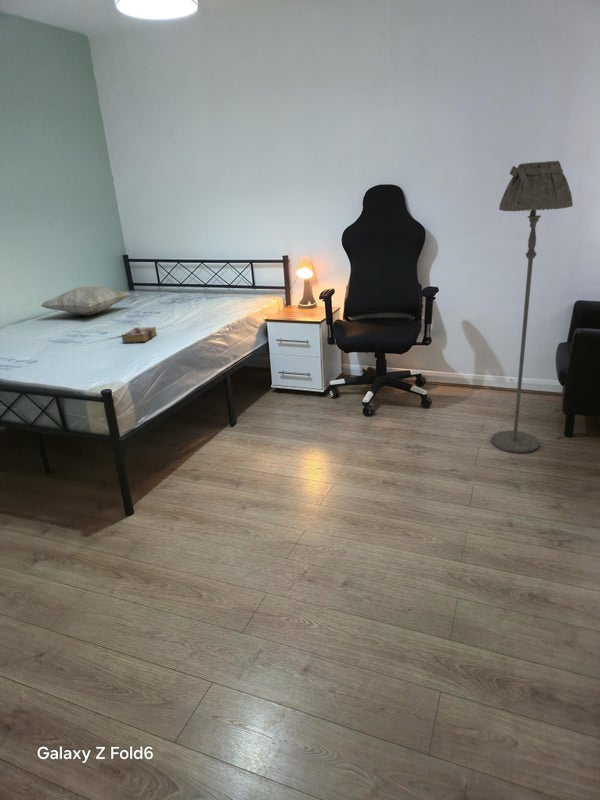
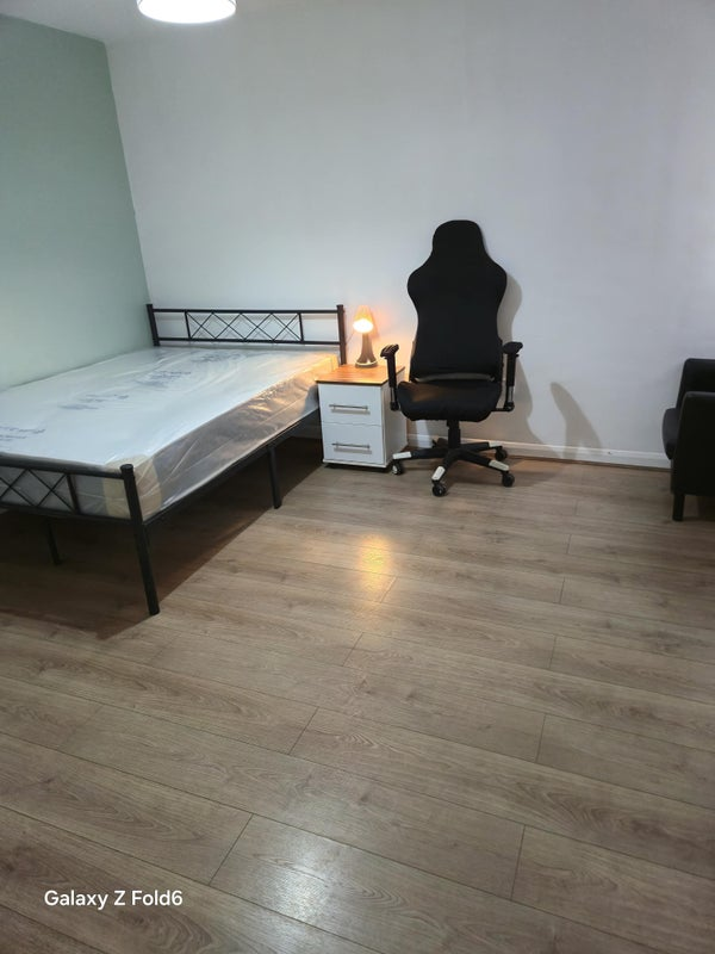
- floor lamp [490,160,574,454]
- book [121,326,158,344]
- decorative pillow [40,284,132,316]
